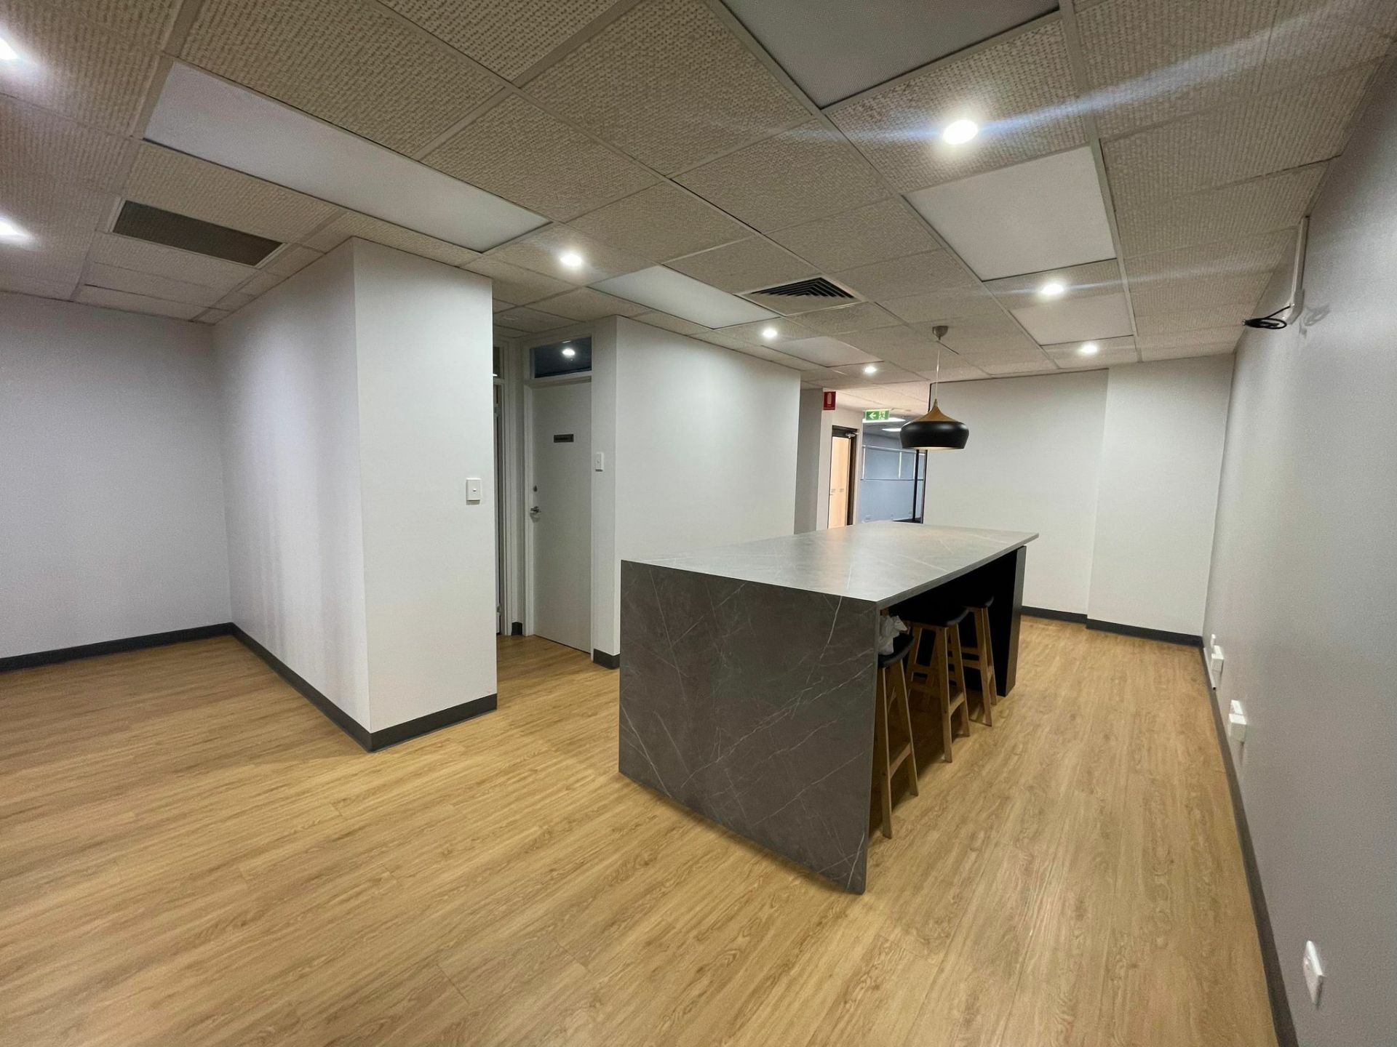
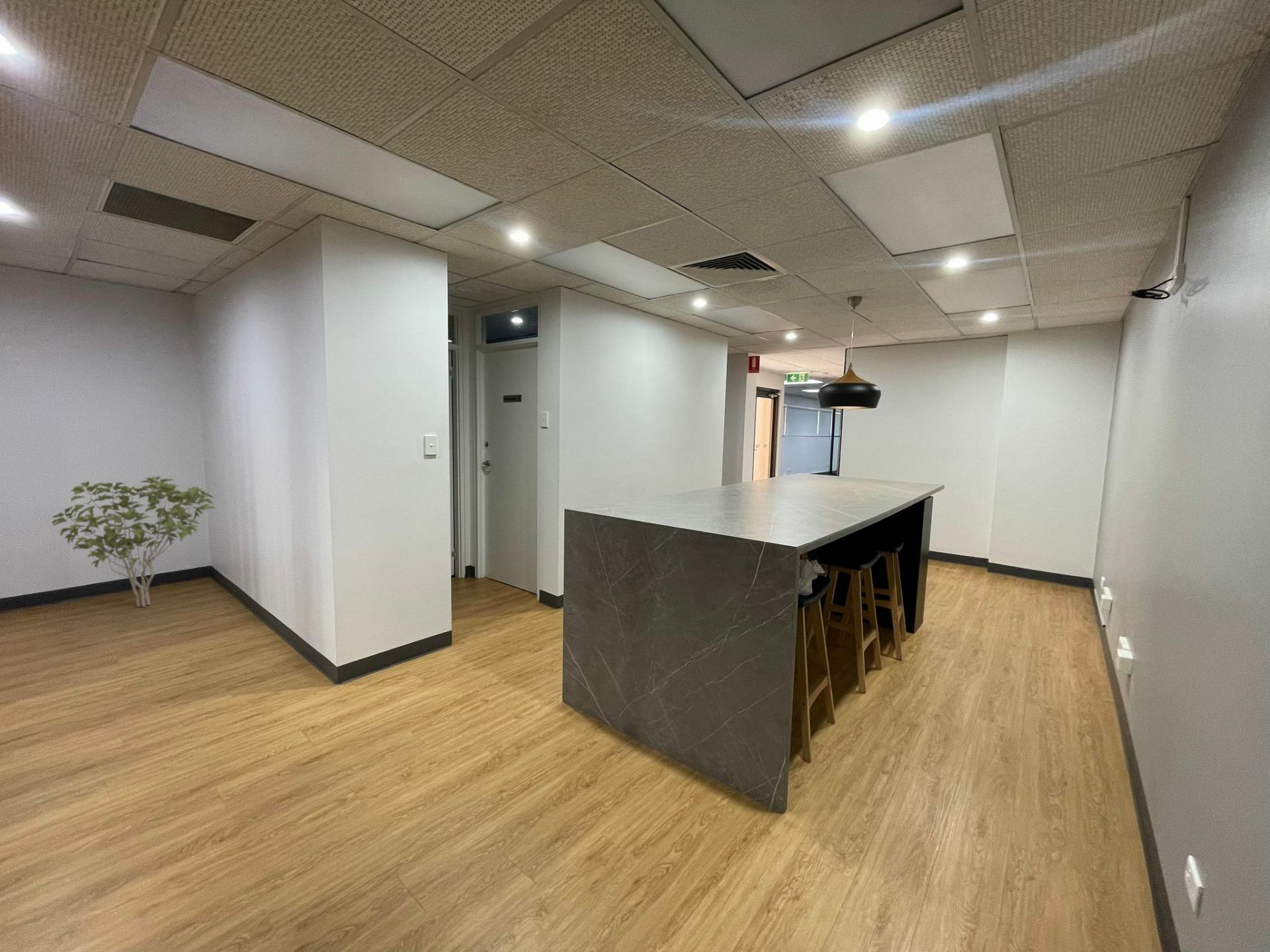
+ shrub [52,475,216,608]
